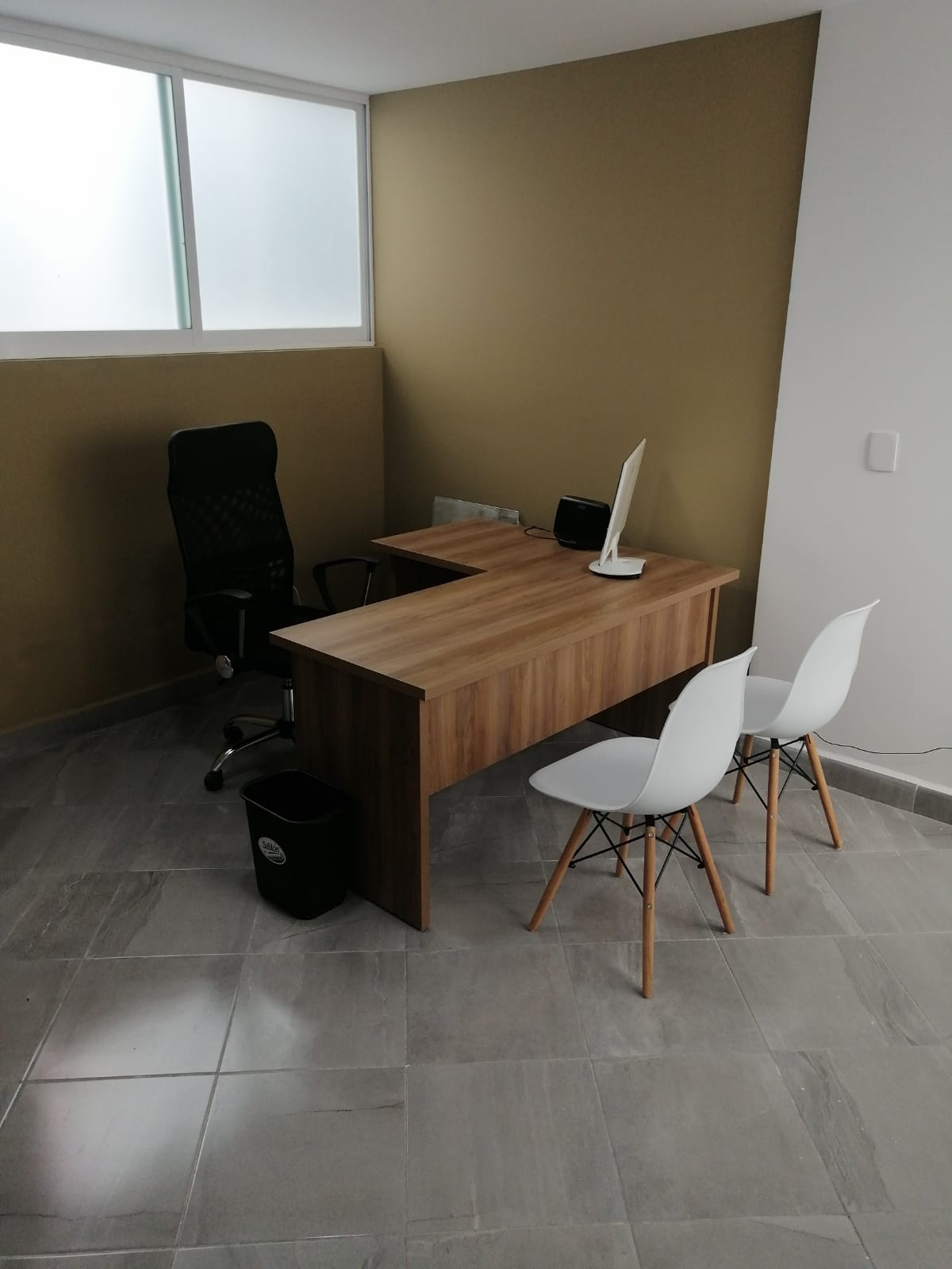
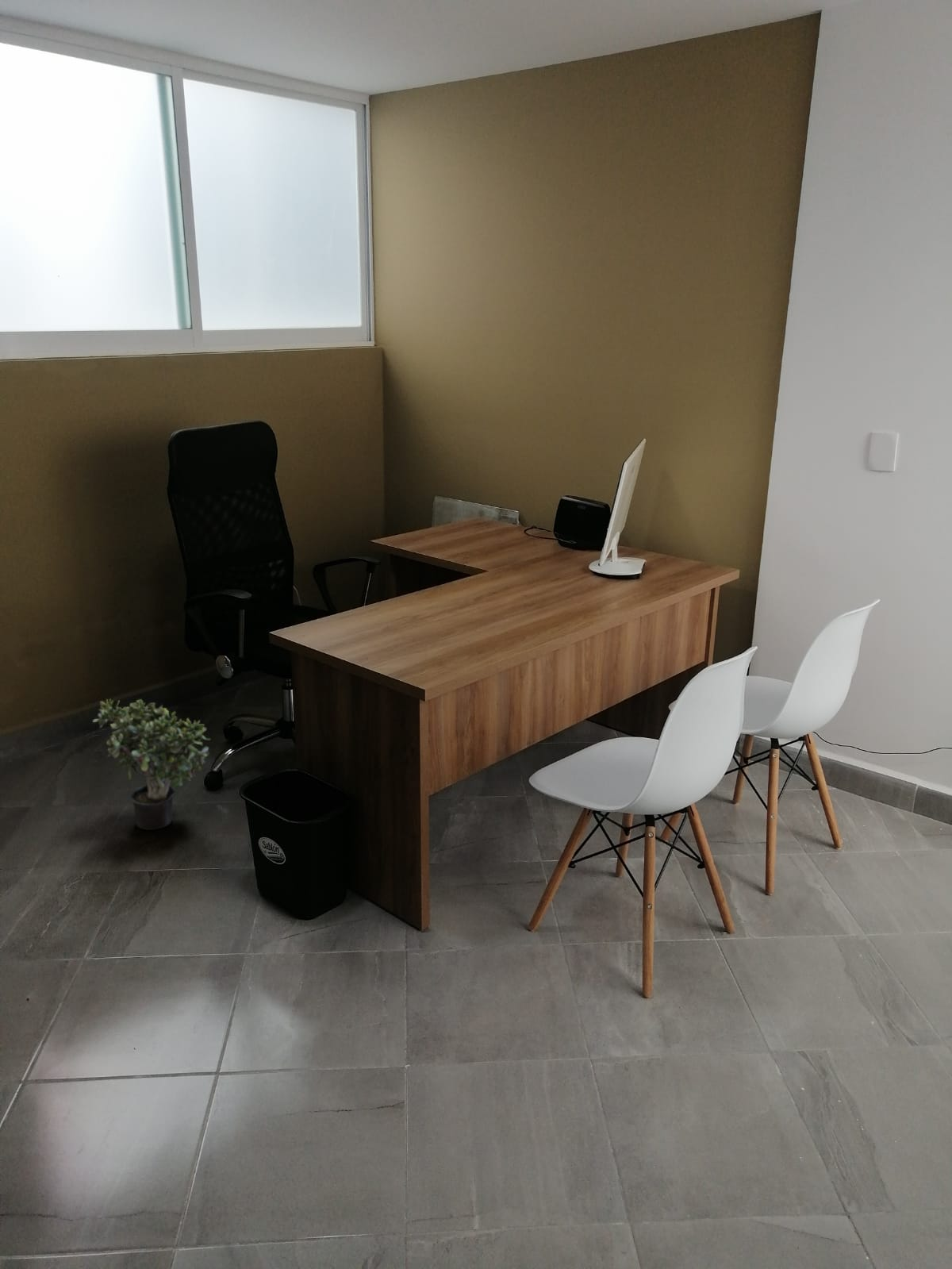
+ potted plant [92,698,211,831]
